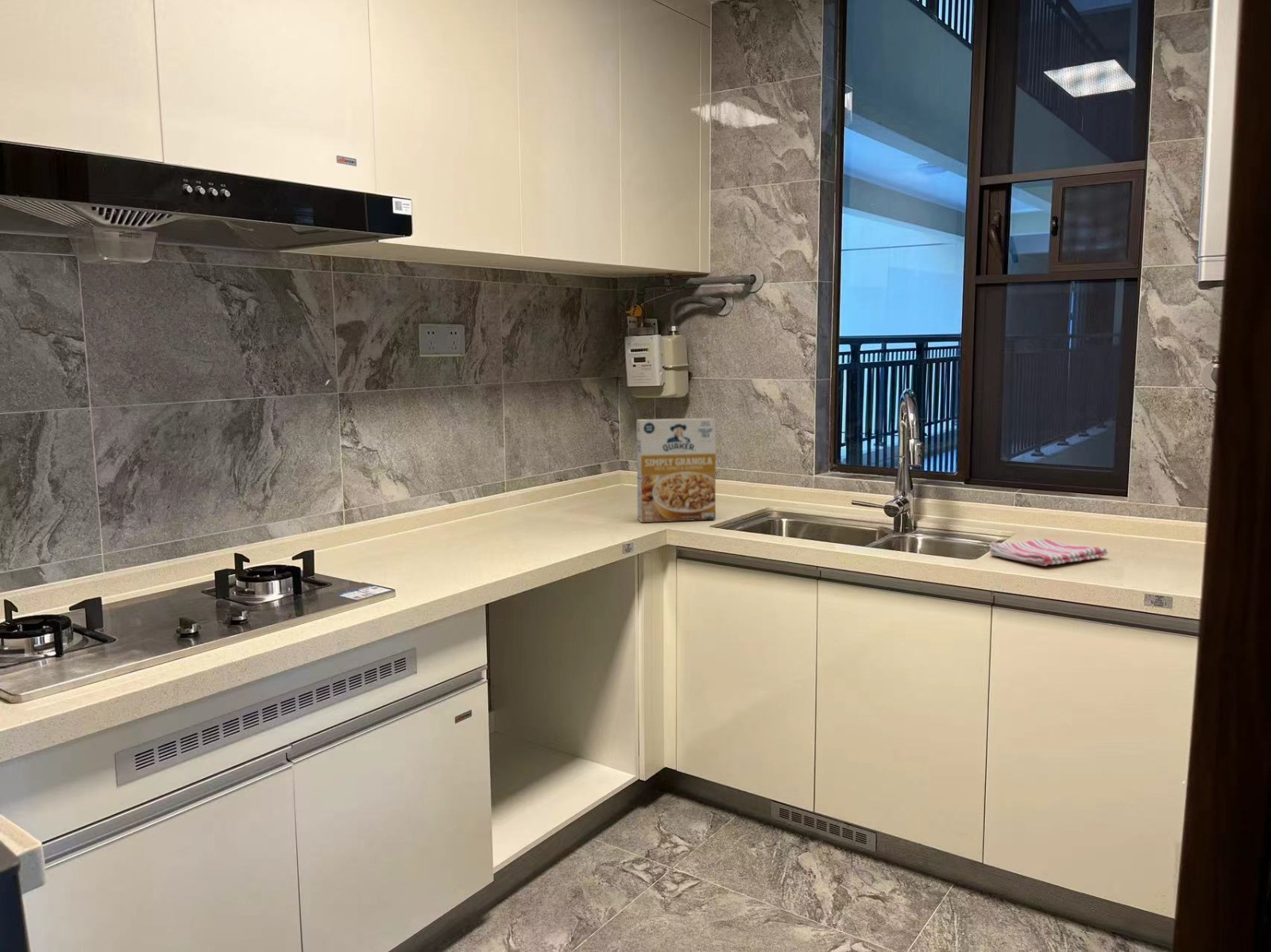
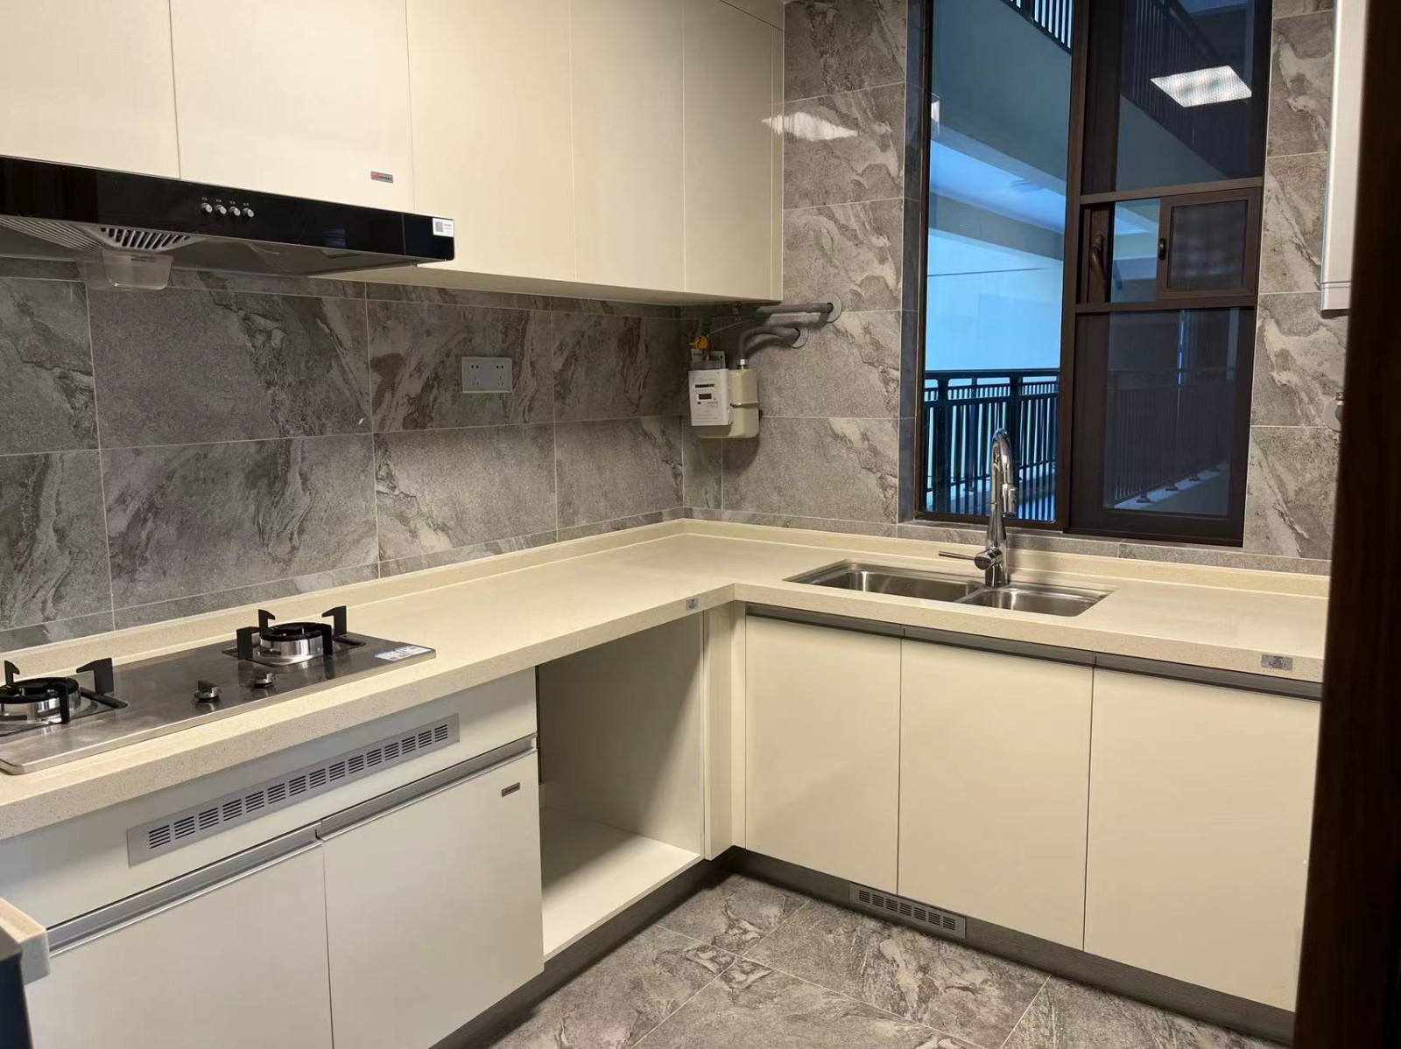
- cereal box [636,418,717,523]
- dish towel [988,538,1108,567]
